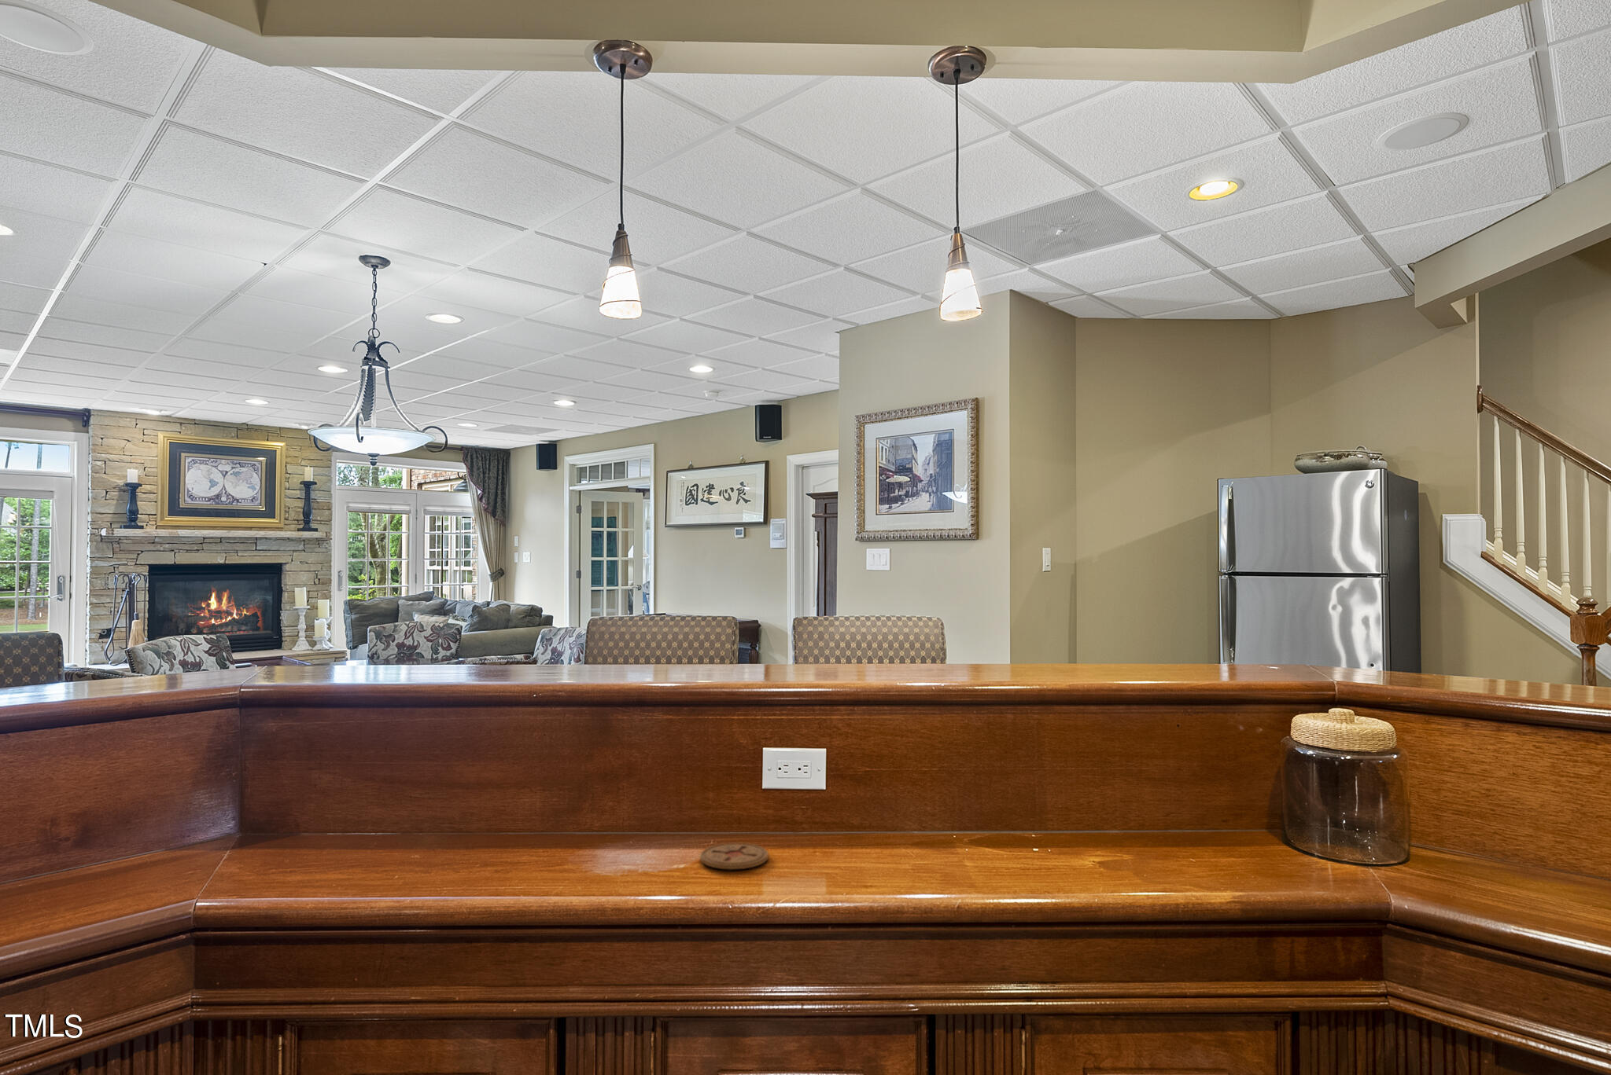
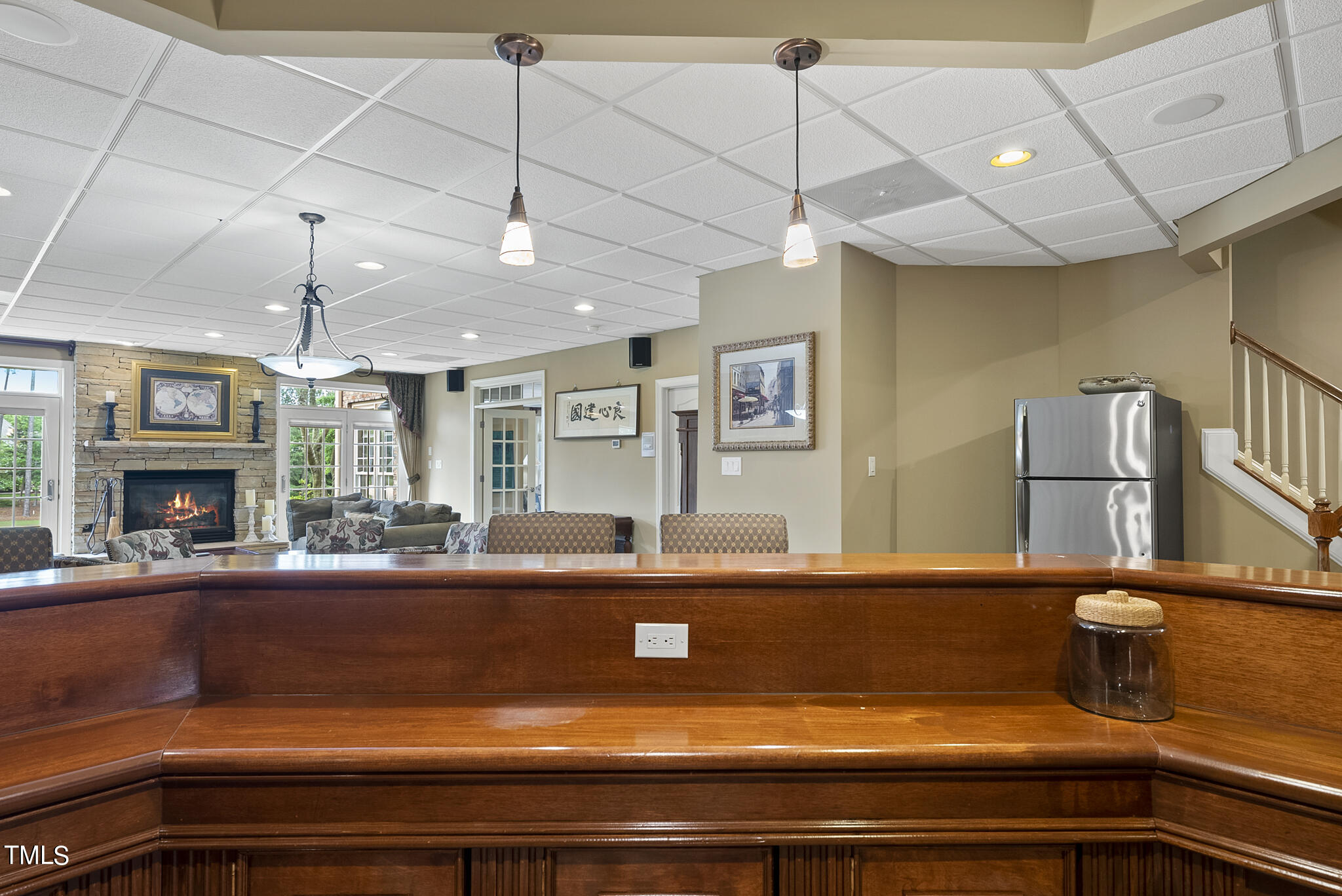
- coaster [700,842,769,870]
